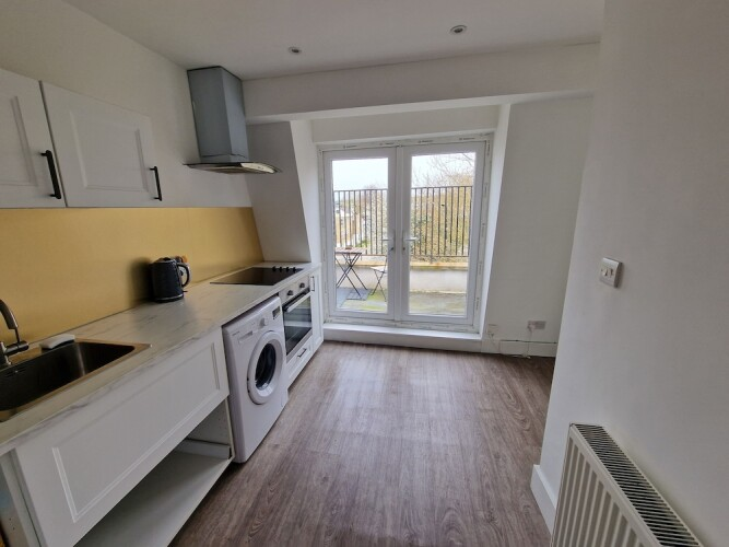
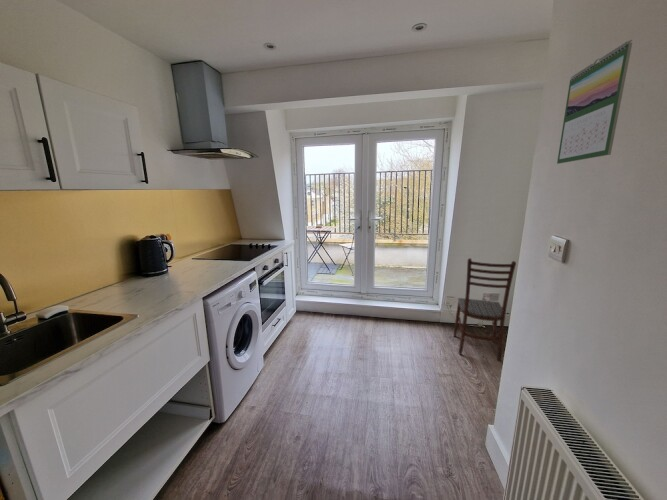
+ dining chair [452,257,517,362]
+ calendar [556,39,633,165]
